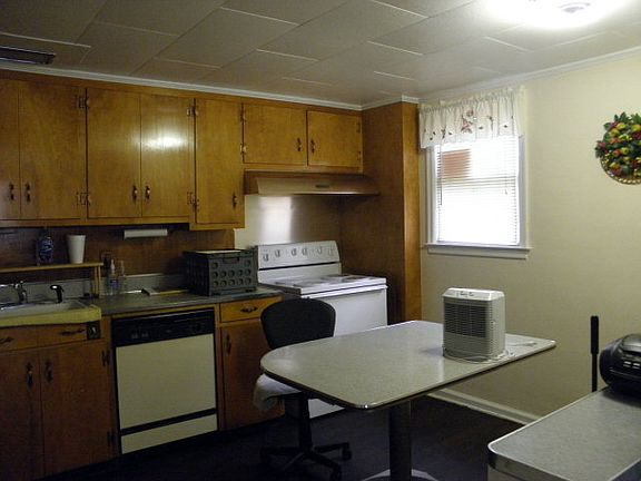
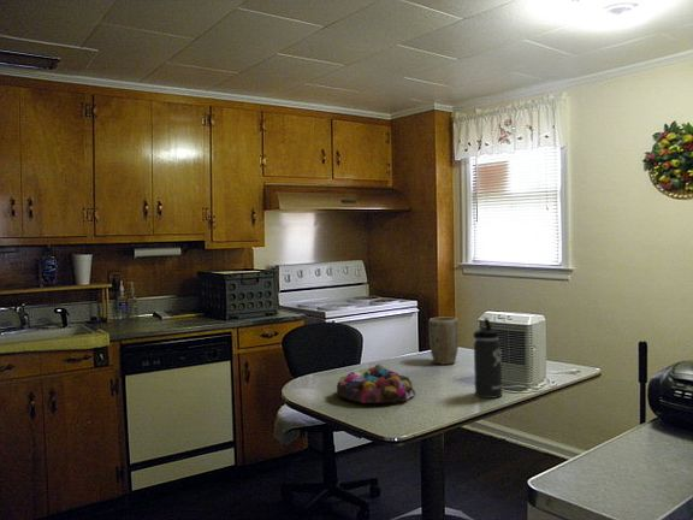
+ plant pot [427,317,460,366]
+ thermos bottle [473,318,503,400]
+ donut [336,364,416,404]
